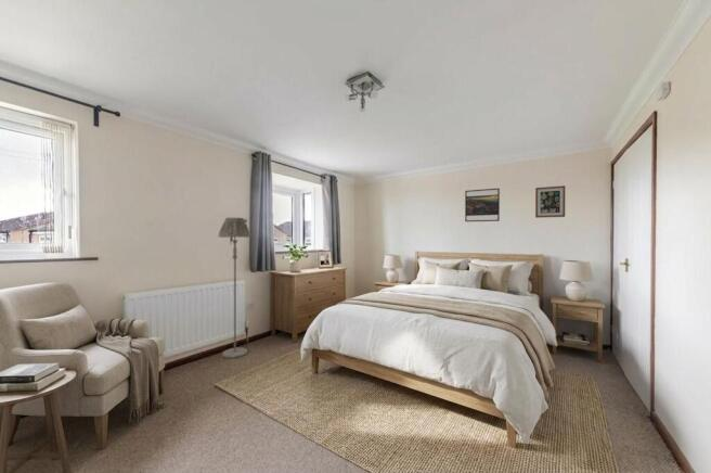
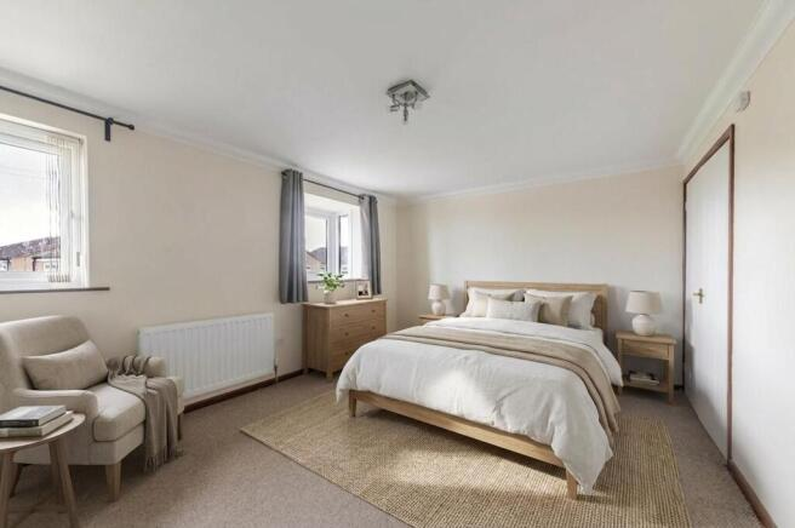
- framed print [464,188,501,222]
- wall art [534,184,566,219]
- floor lamp [217,217,251,359]
